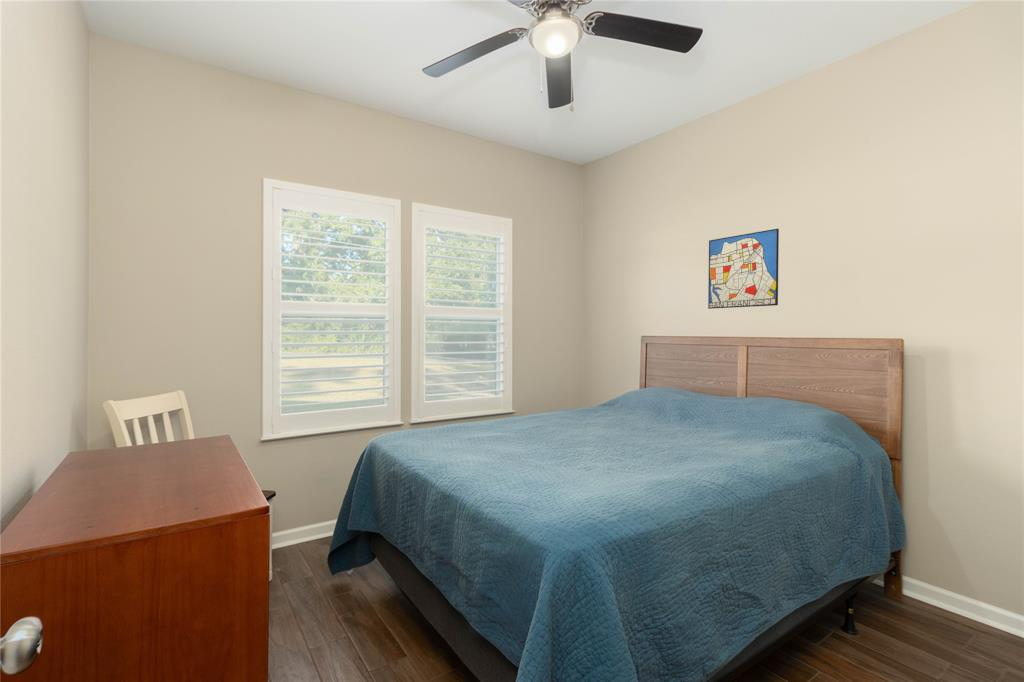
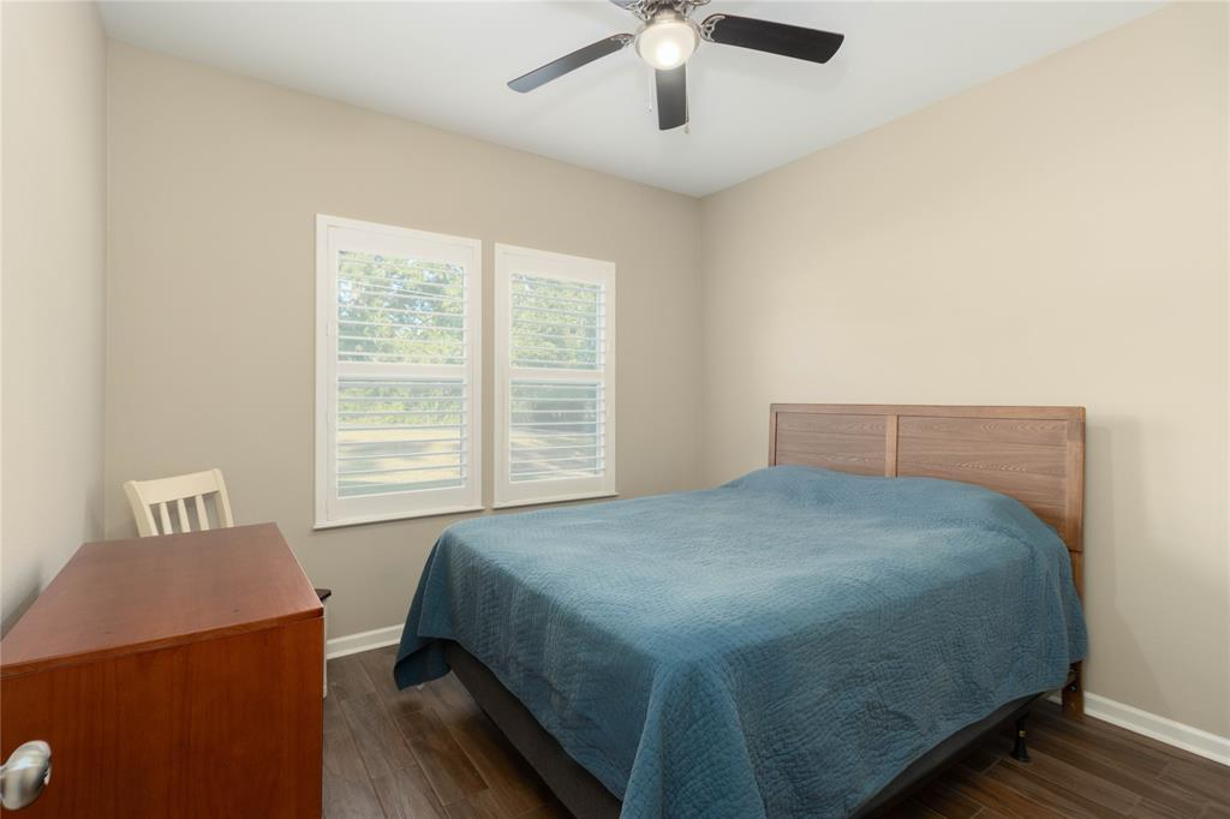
- wall art [707,228,780,310]
